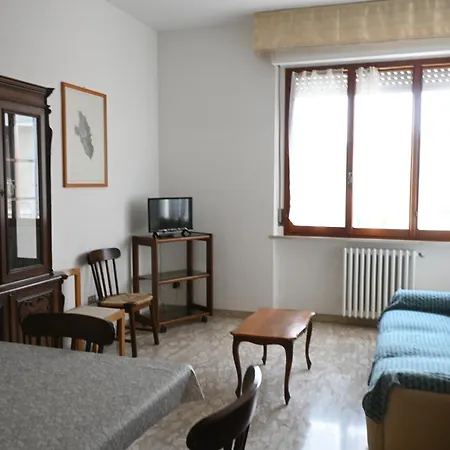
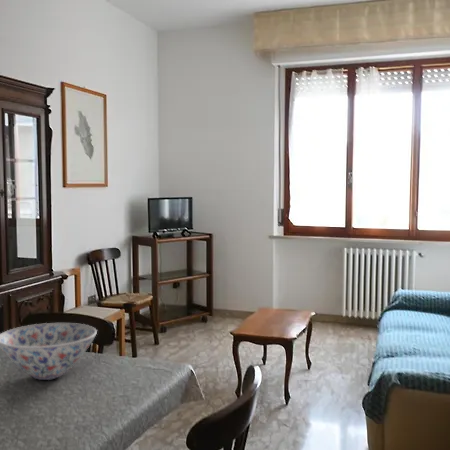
+ bowl [0,322,98,381]
